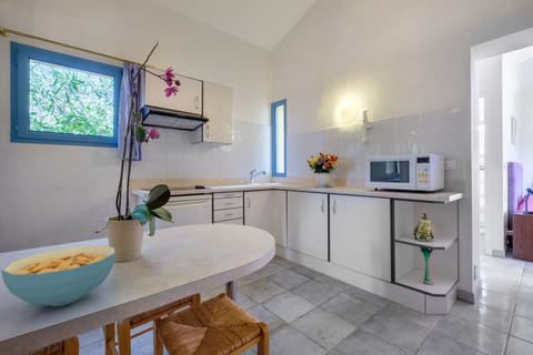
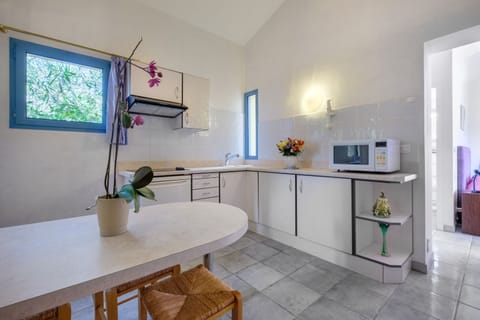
- cereal bowl [0,244,117,307]
